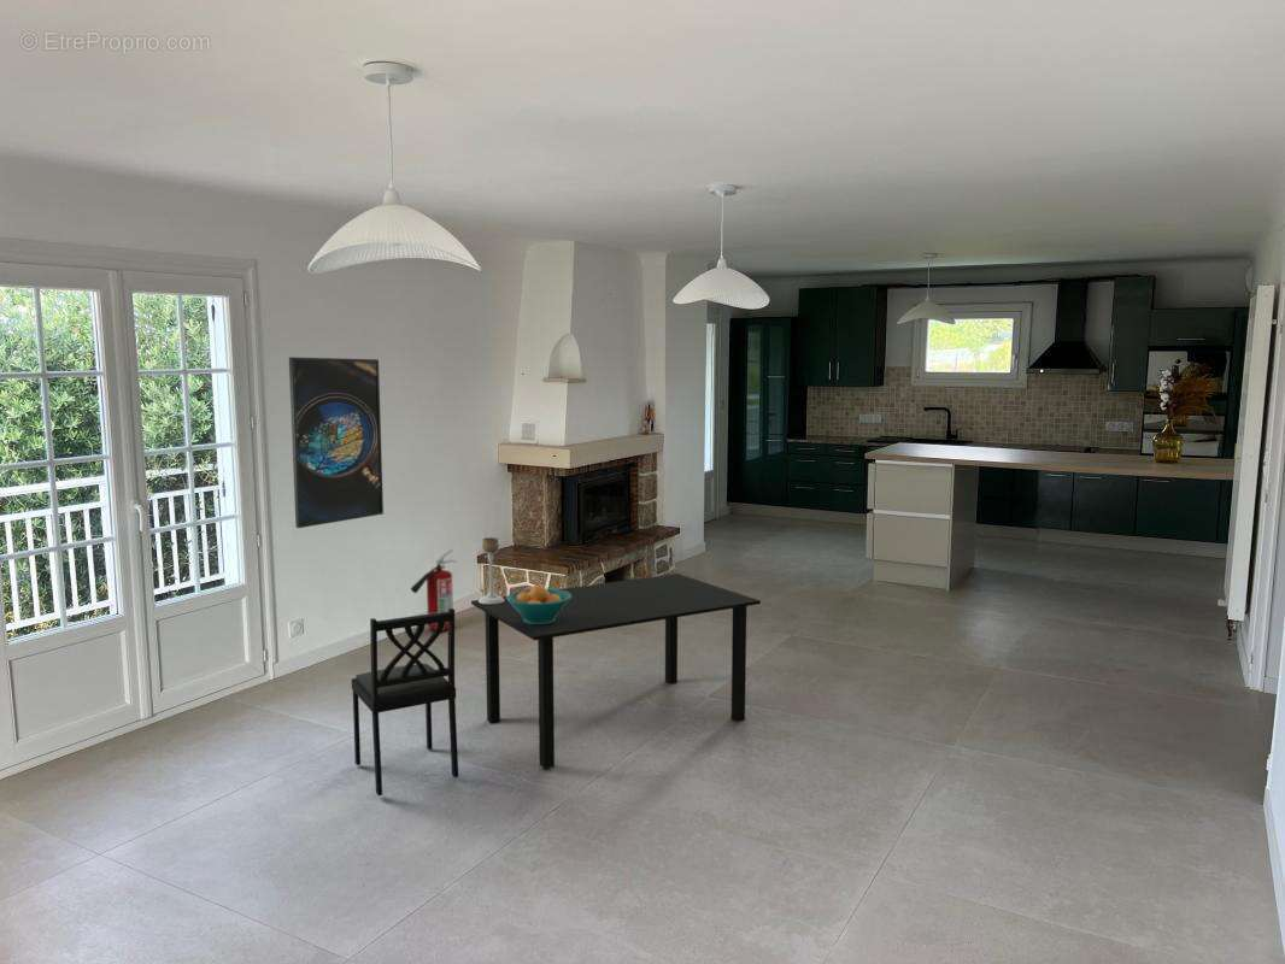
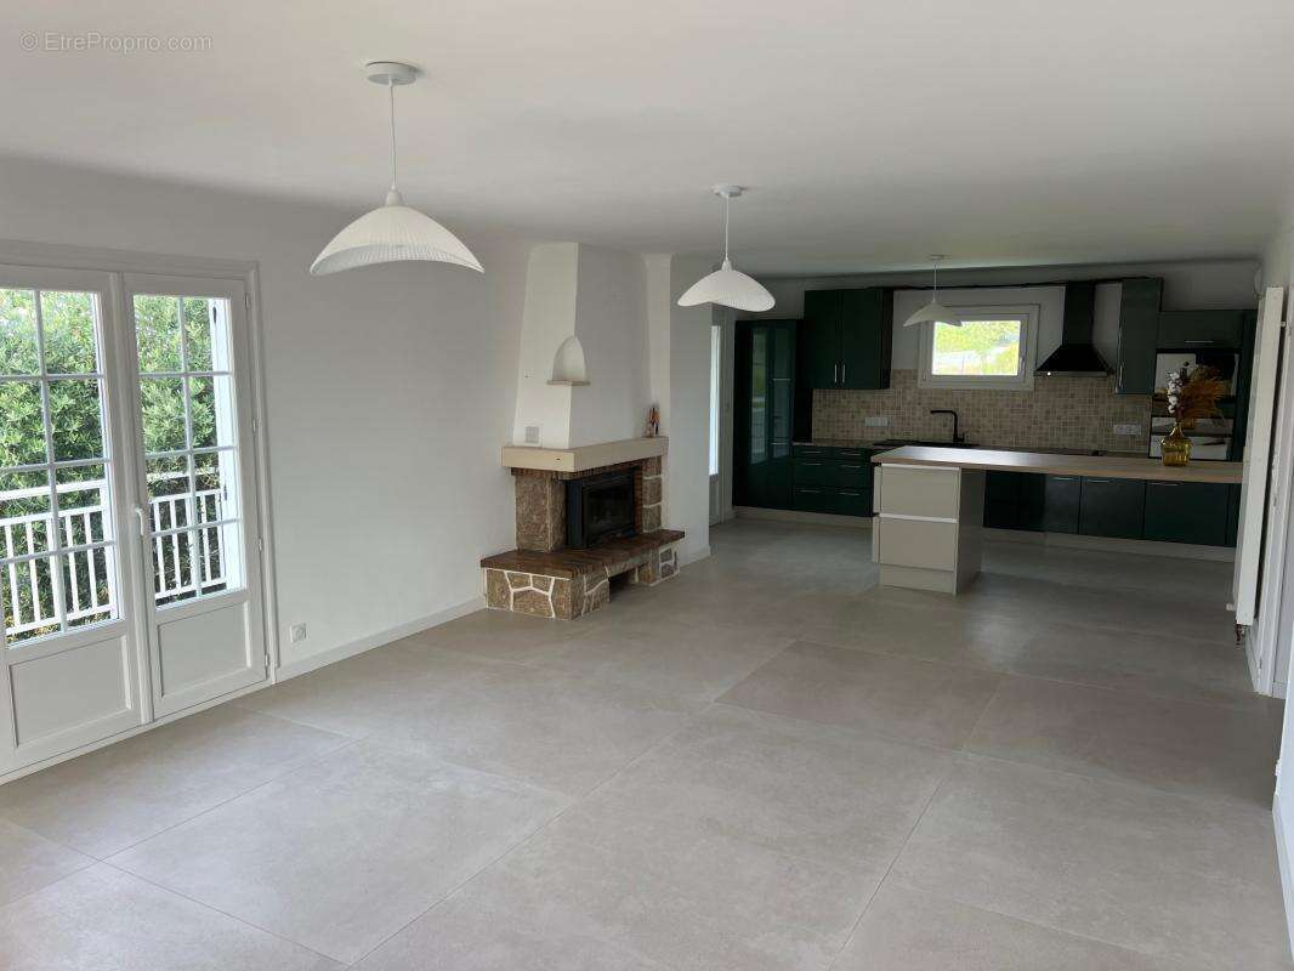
- fire extinguisher [410,548,457,633]
- dining set [350,572,762,797]
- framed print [288,357,385,529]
- candle holder [479,536,505,604]
- fruit bowl [506,583,571,624]
